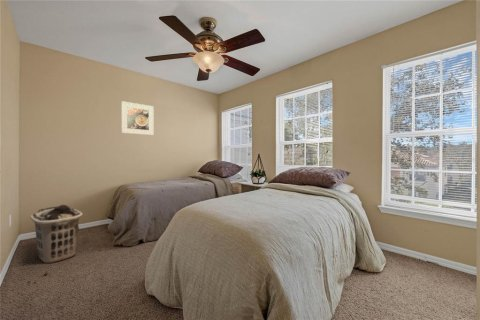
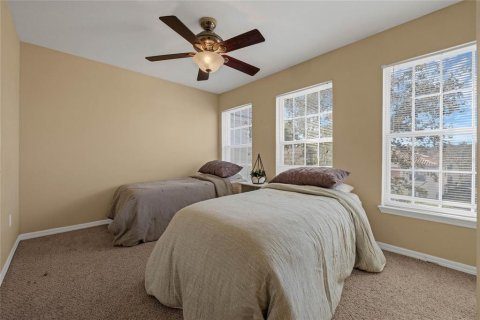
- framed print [120,100,155,136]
- clothes hamper [29,204,84,264]
